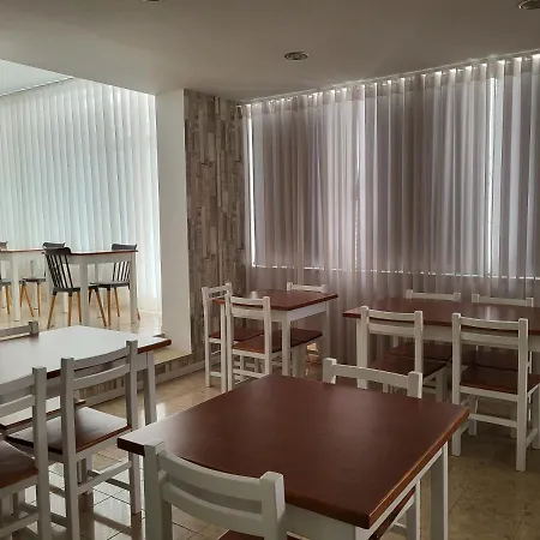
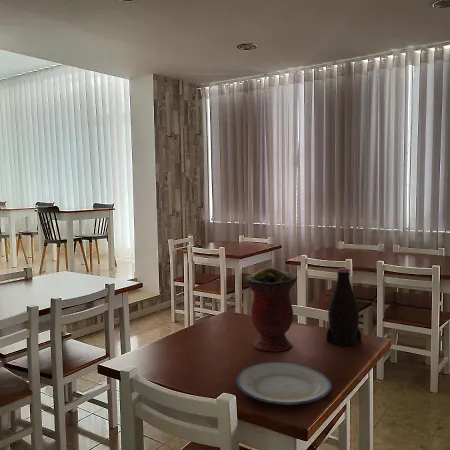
+ bottle [325,267,362,347]
+ vase [243,266,299,353]
+ plate [235,361,333,405]
